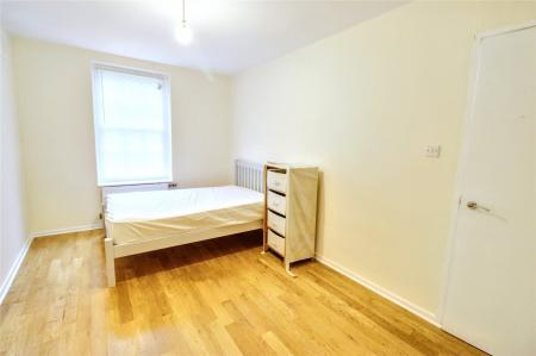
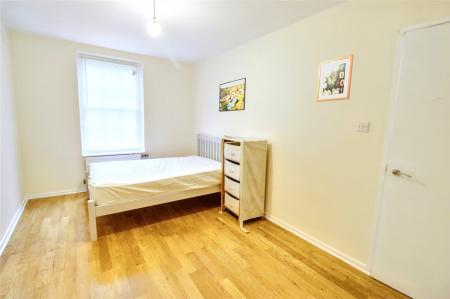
+ wall art [315,54,354,103]
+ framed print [218,77,247,113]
